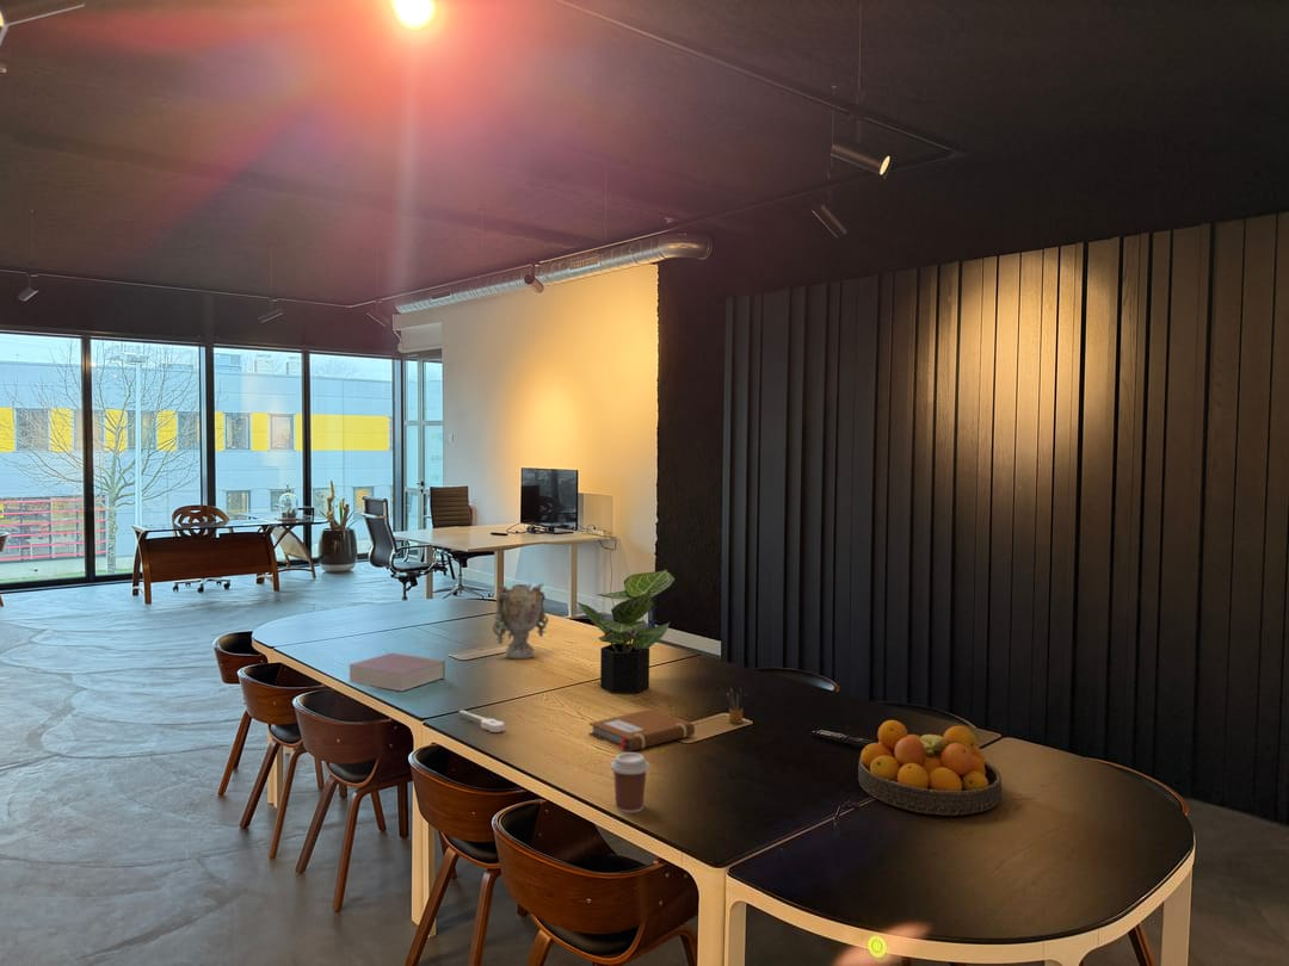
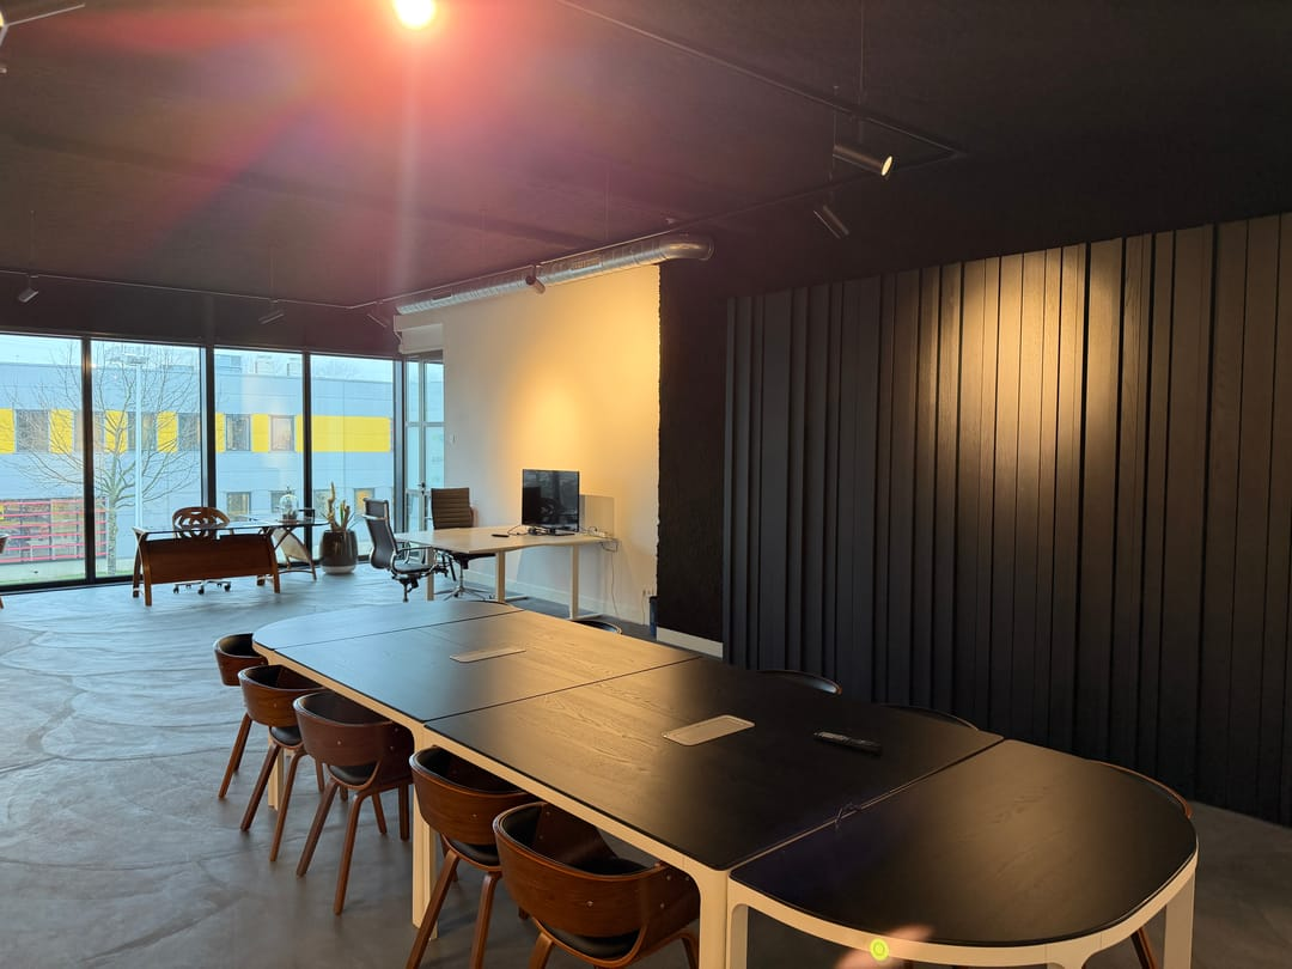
- acoustic guitar [458,710,506,733]
- vase [492,582,550,660]
- coffee cup [610,751,650,815]
- fruit bowl [857,719,1003,817]
- notebook [587,707,696,753]
- book [346,651,446,692]
- pencil box [726,687,748,725]
- potted plant [575,568,677,695]
